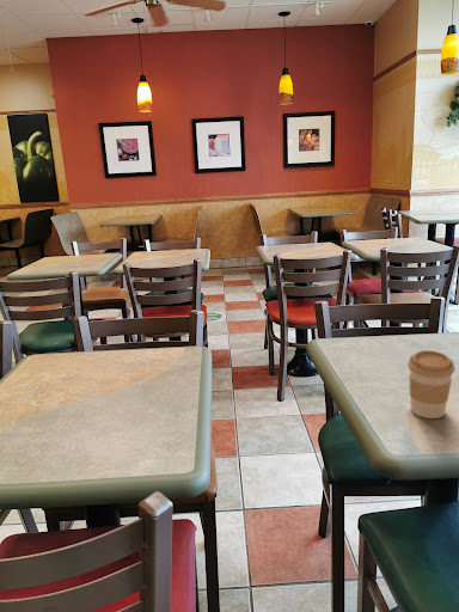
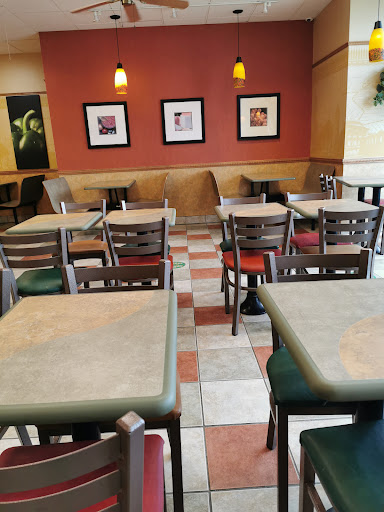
- coffee cup [406,349,455,420]
